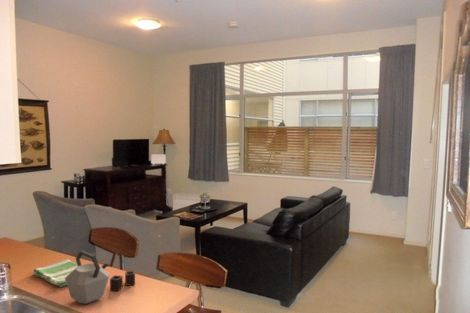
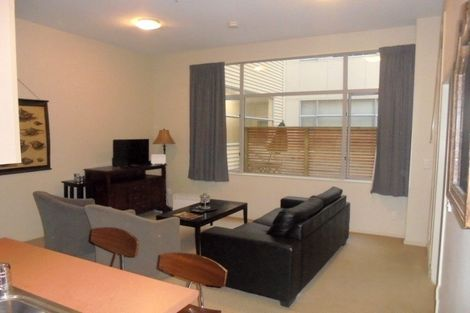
- kettle [65,249,136,305]
- dish towel [32,258,78,288]
